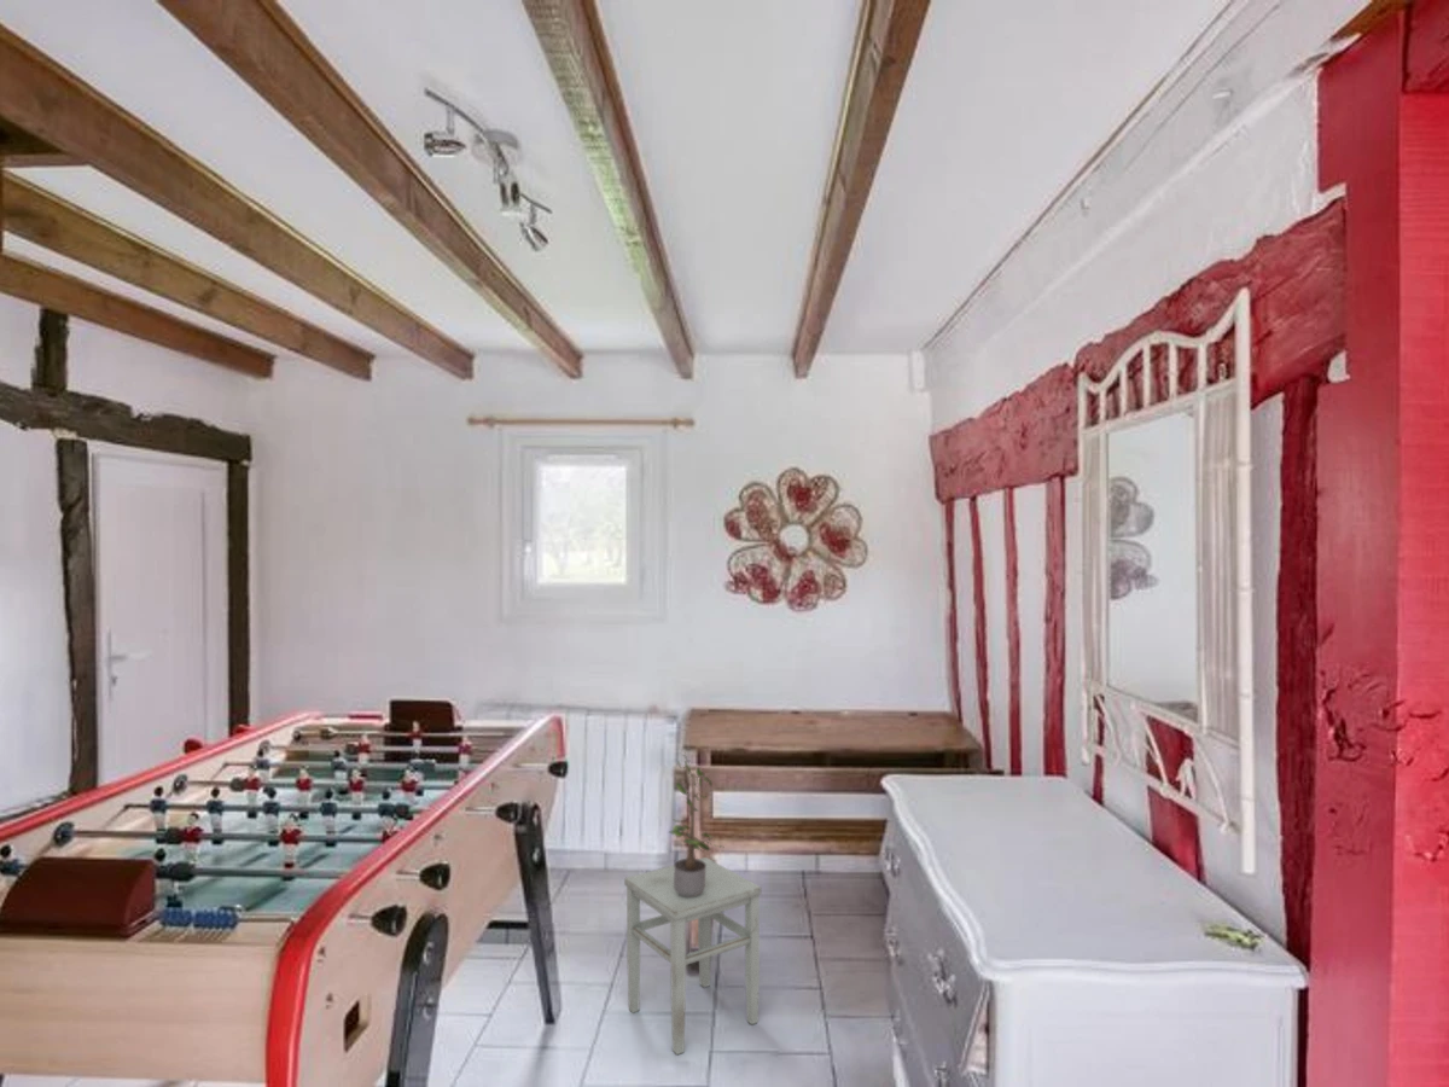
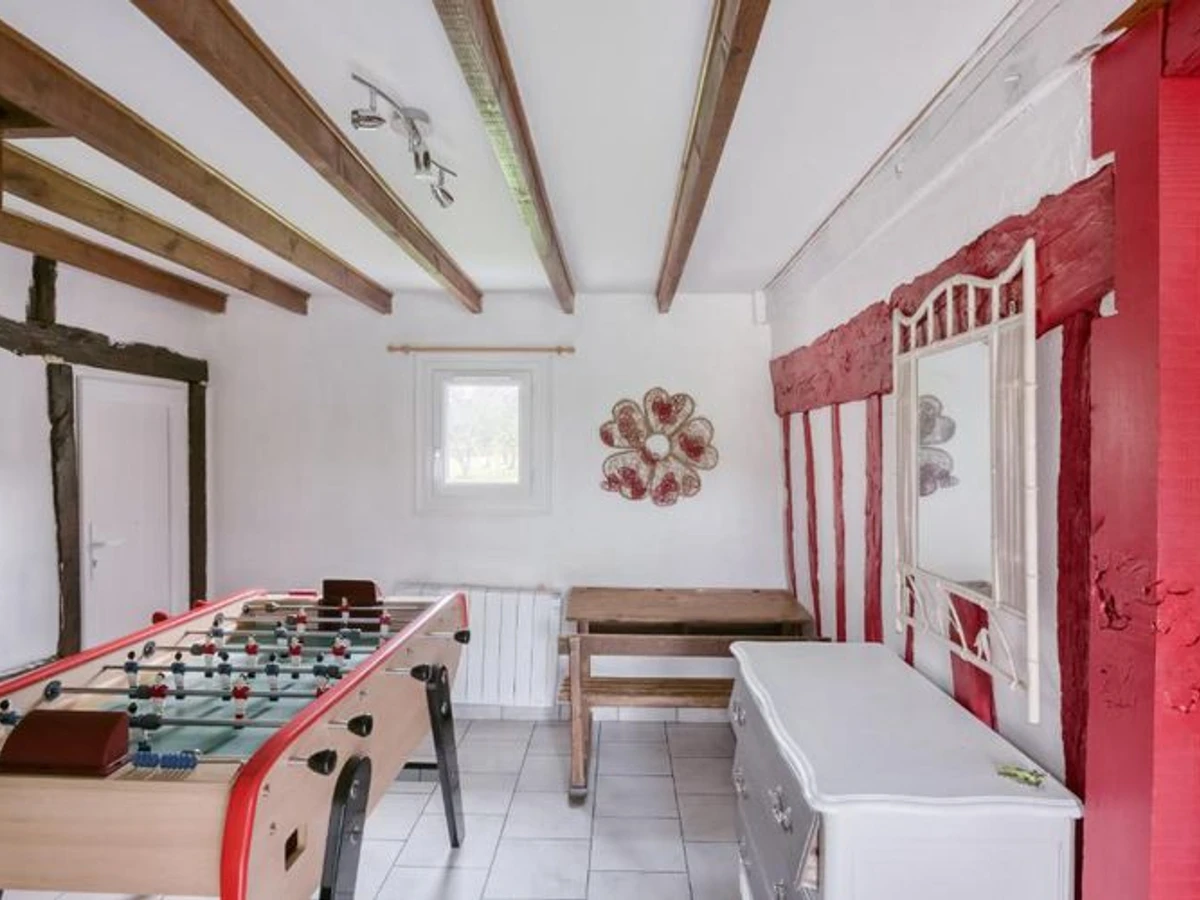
- stool [623,856,762,1056]
- potted plant [667,752,724,897]
